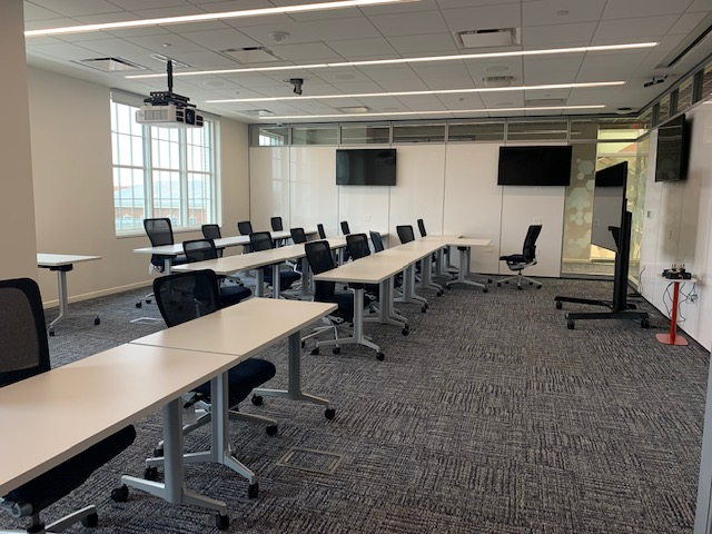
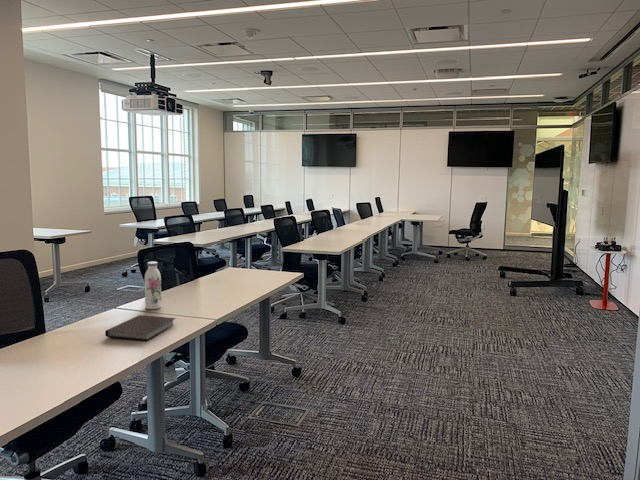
+ water bottle [144,261,162,310]
+ notebook [104,314,177,342]
